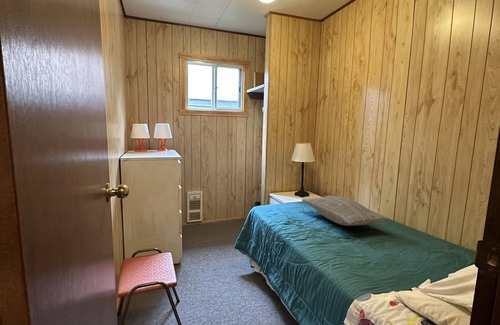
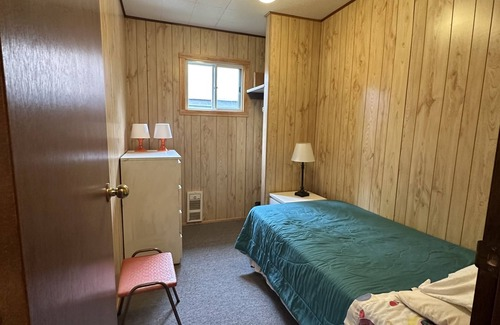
- pillow [301,195,391,227]
